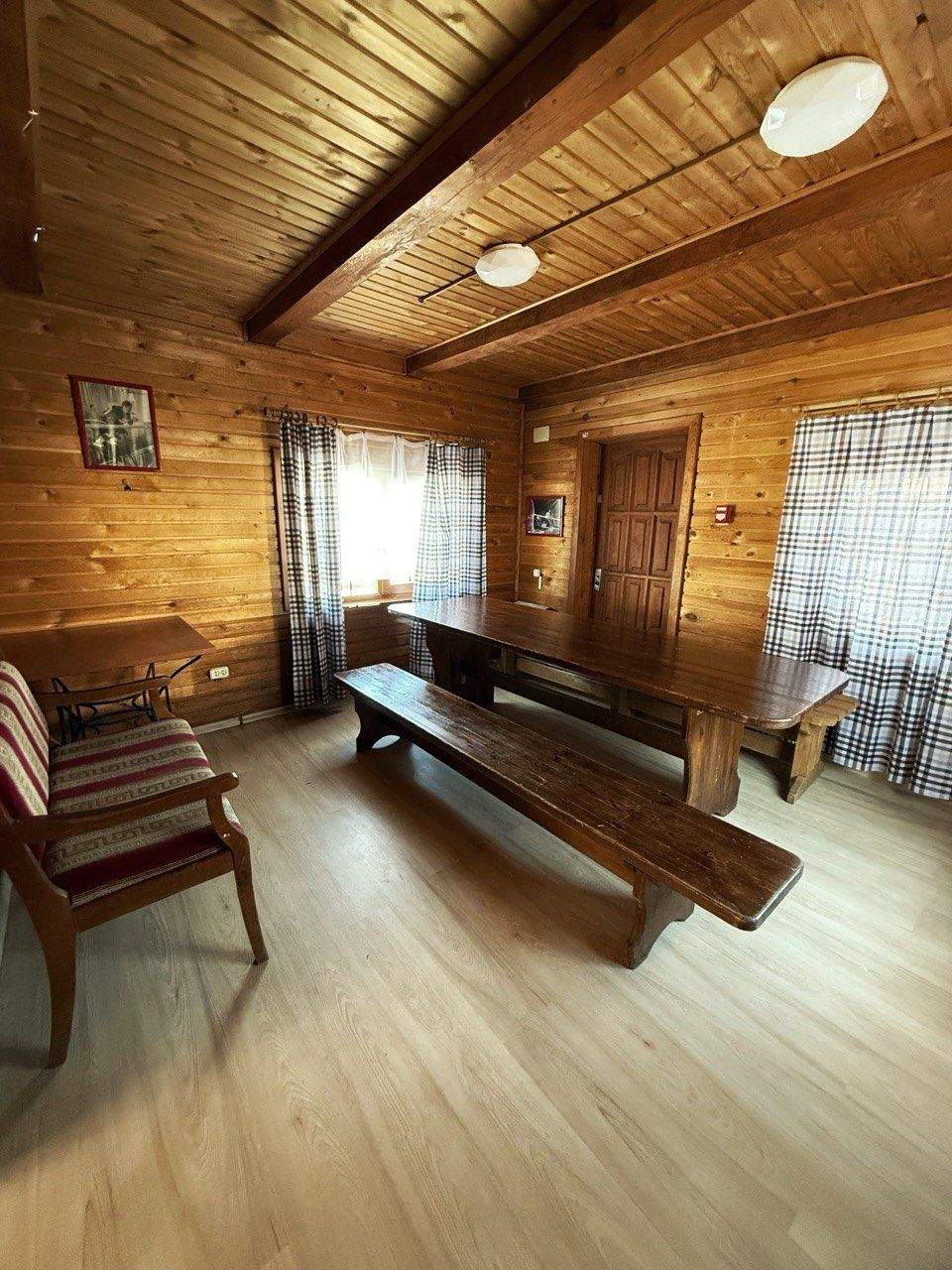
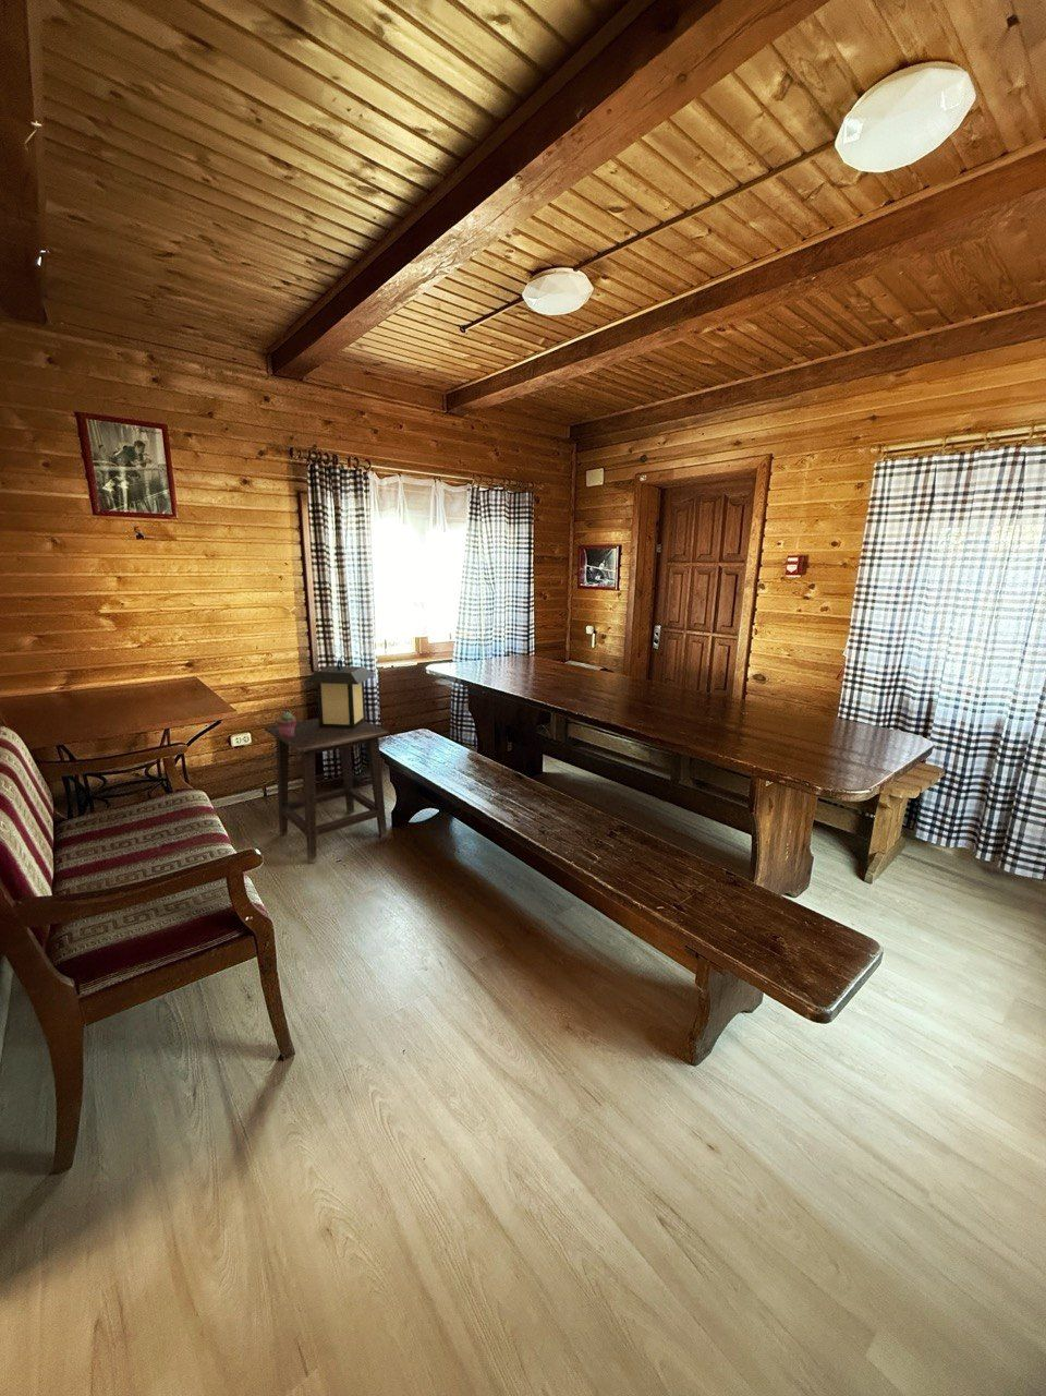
+ lantern [303,658,377,729]
+ side table [263,718,390,864]
+ potted succulent [276,711,298,738]
